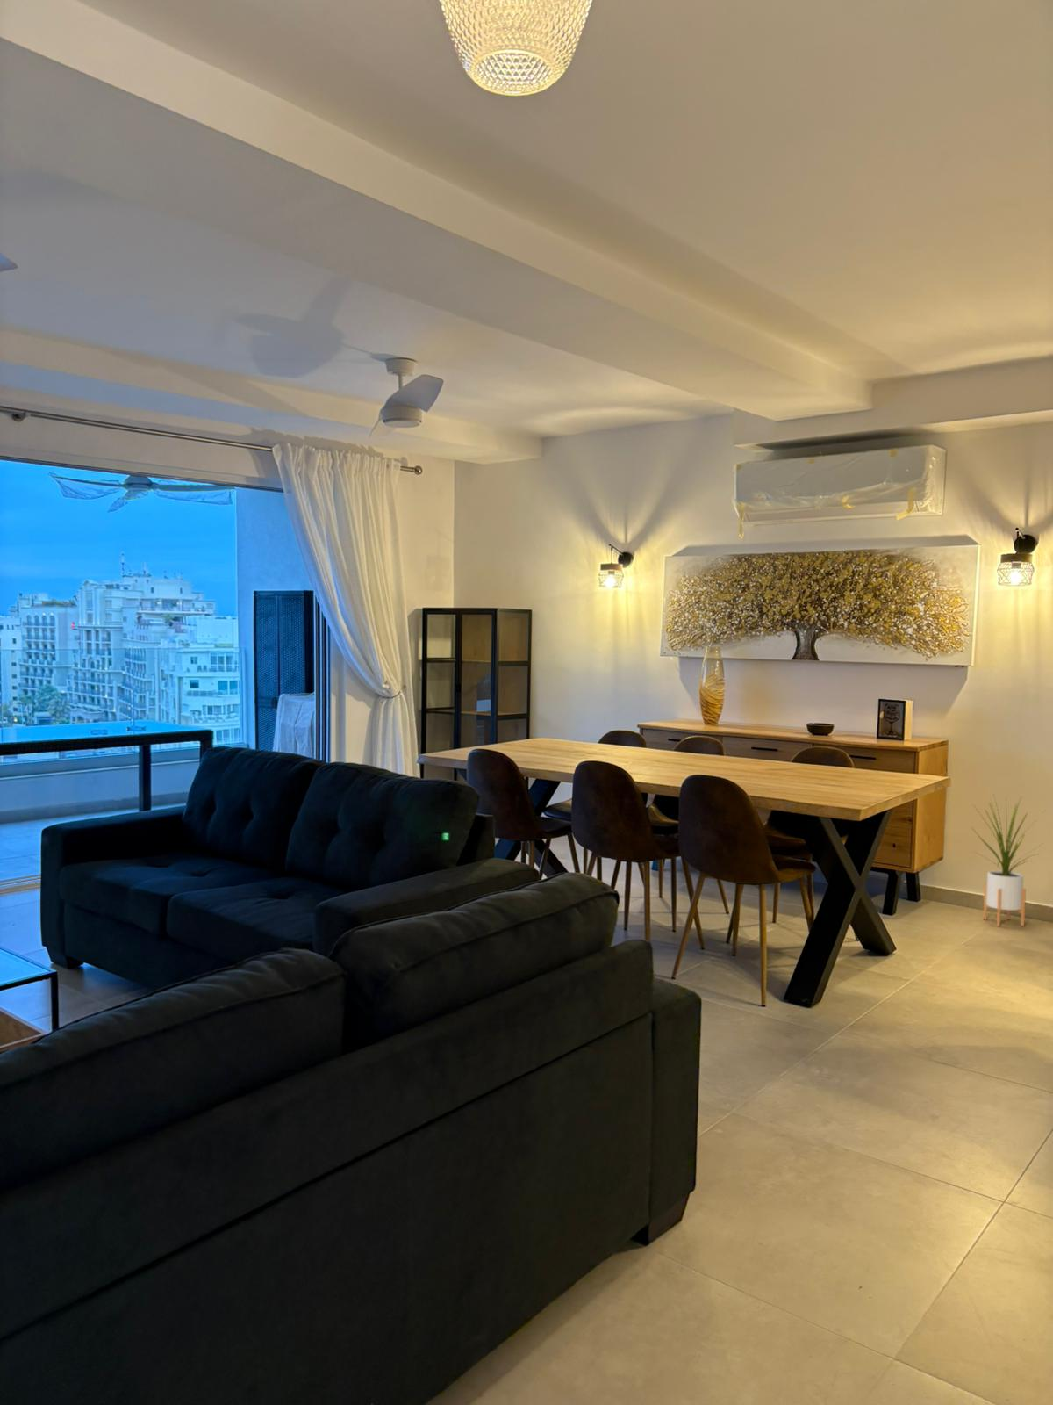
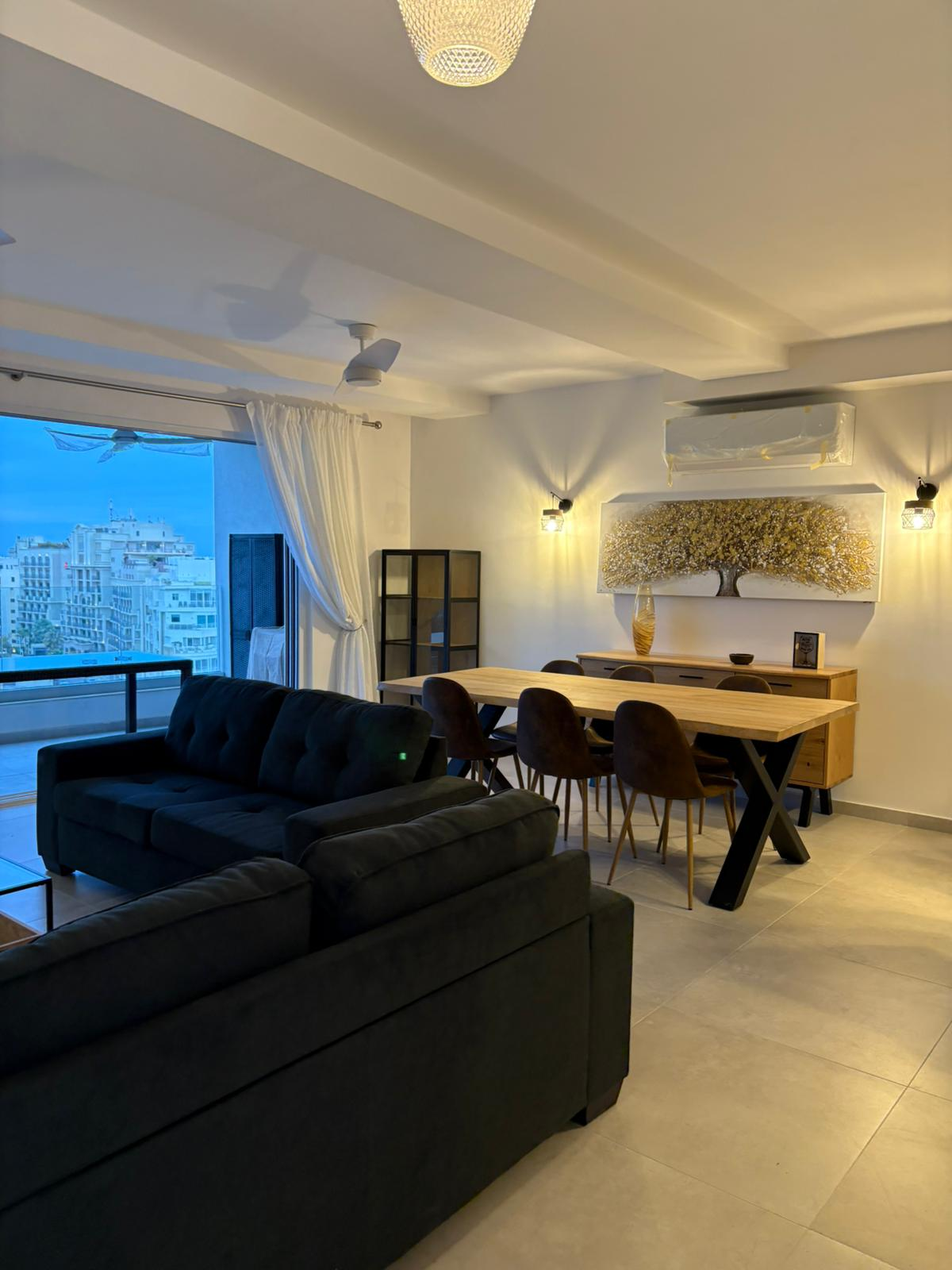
- house plant [970,794,1046,927]
